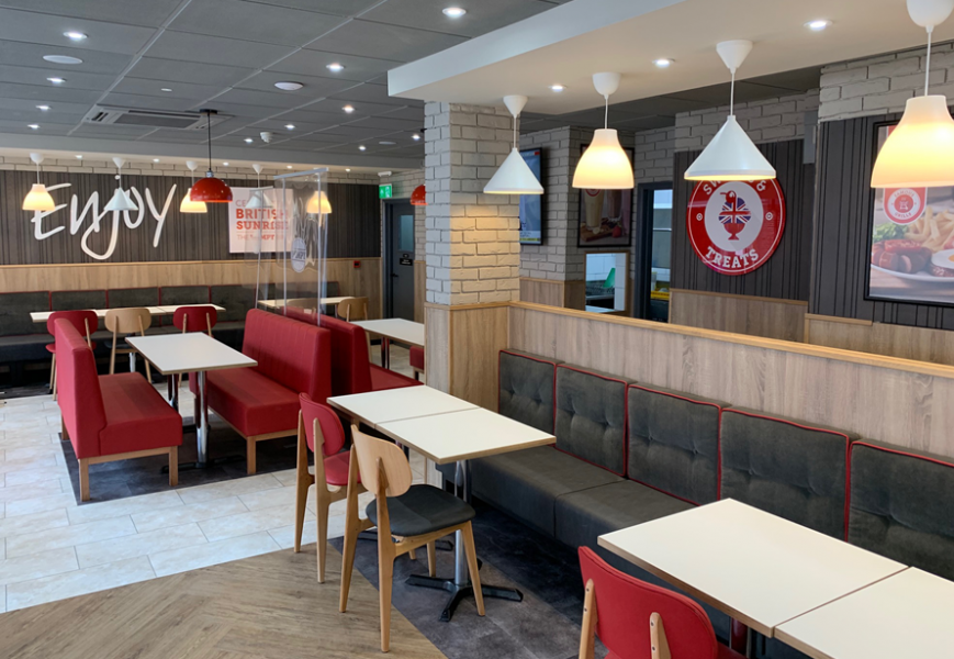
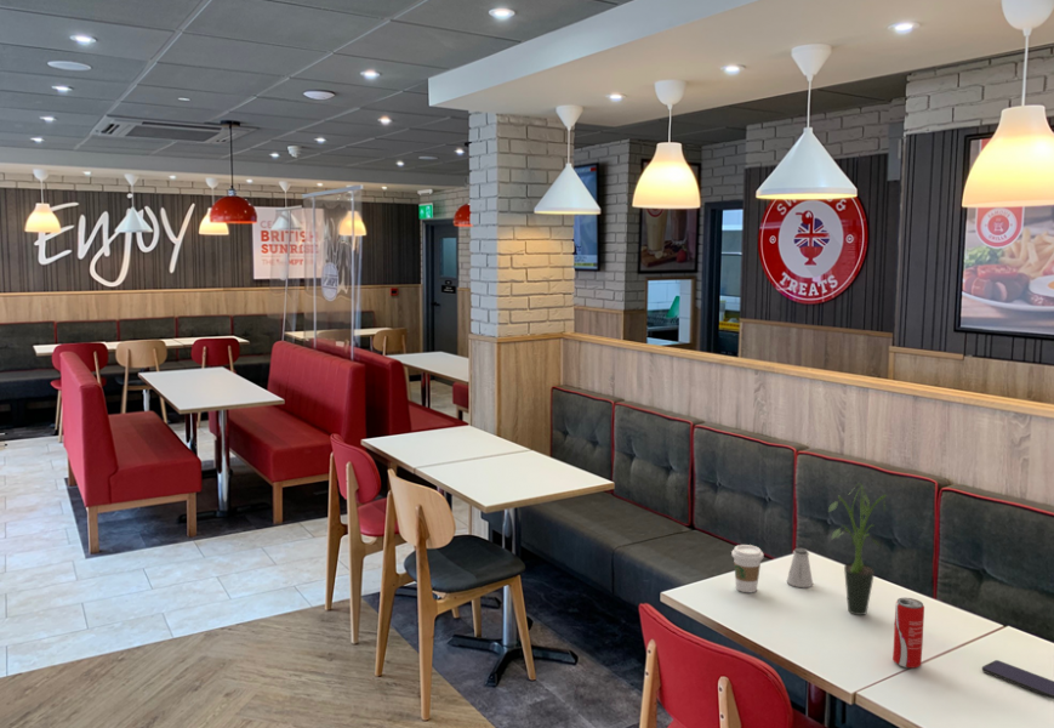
+ beverage can [891,597,925,670]
+ saltshaker [786,547,814,588]
+ smartphone [981,659,1054,700]
+ coffee cup [730,544,764,593]
+ potted plant [827,482,888,616]
